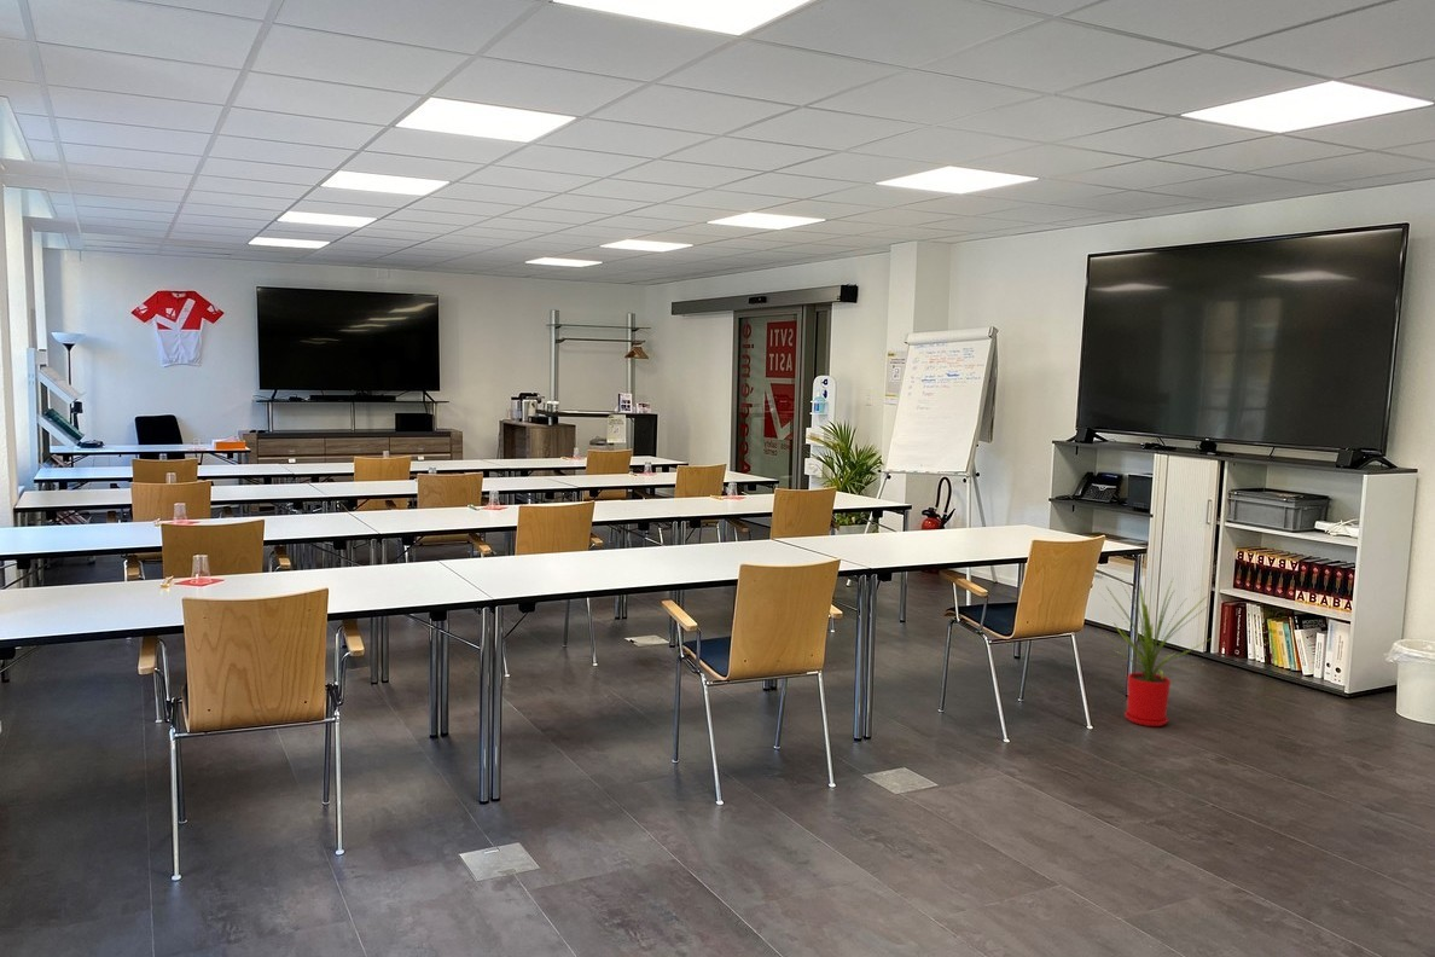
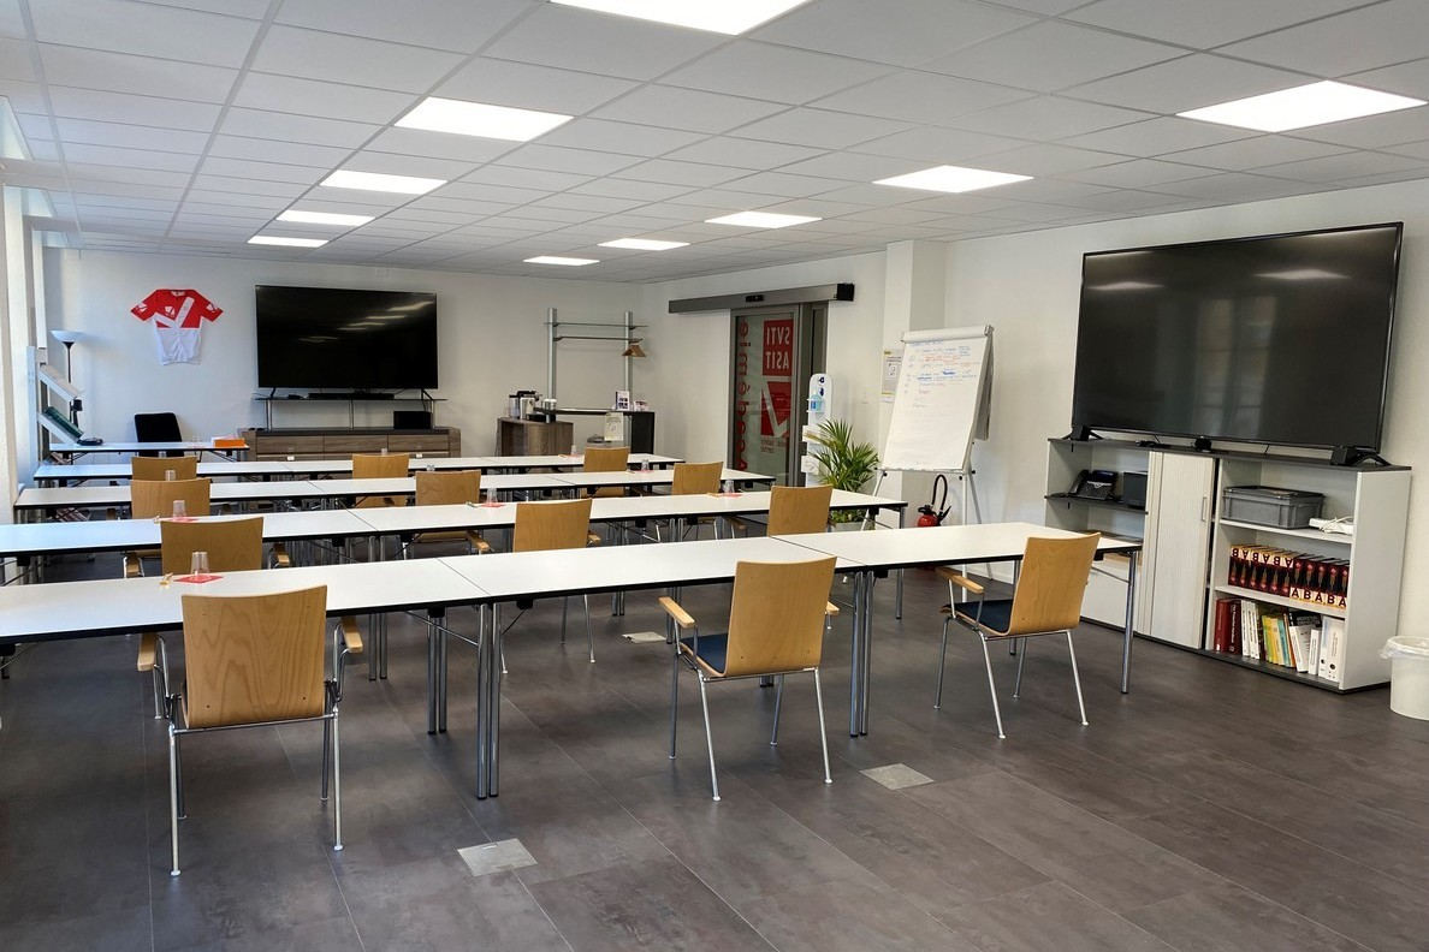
- house plant [1099,576,1210,727]
